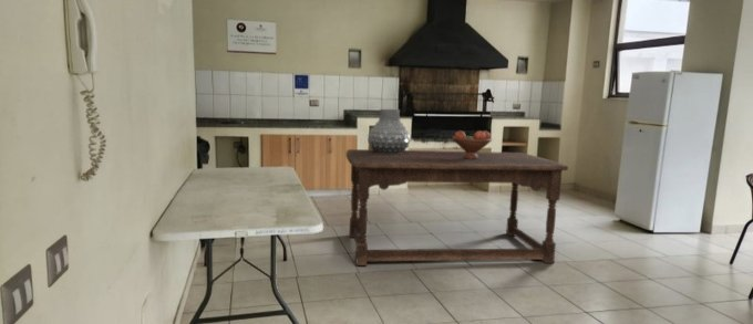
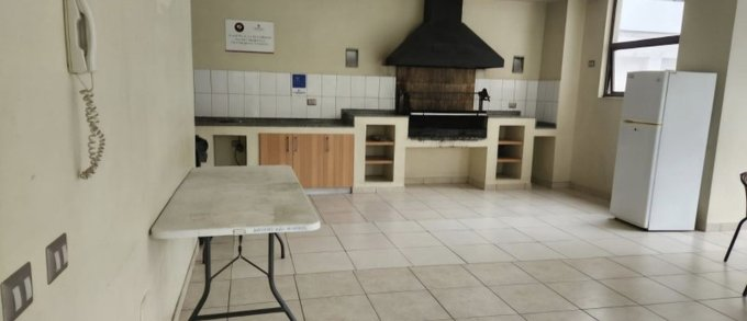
- fruit bowl [451,129,493,159]
- dining table [344,148,569,266]
- vase [367,108,411,154]
